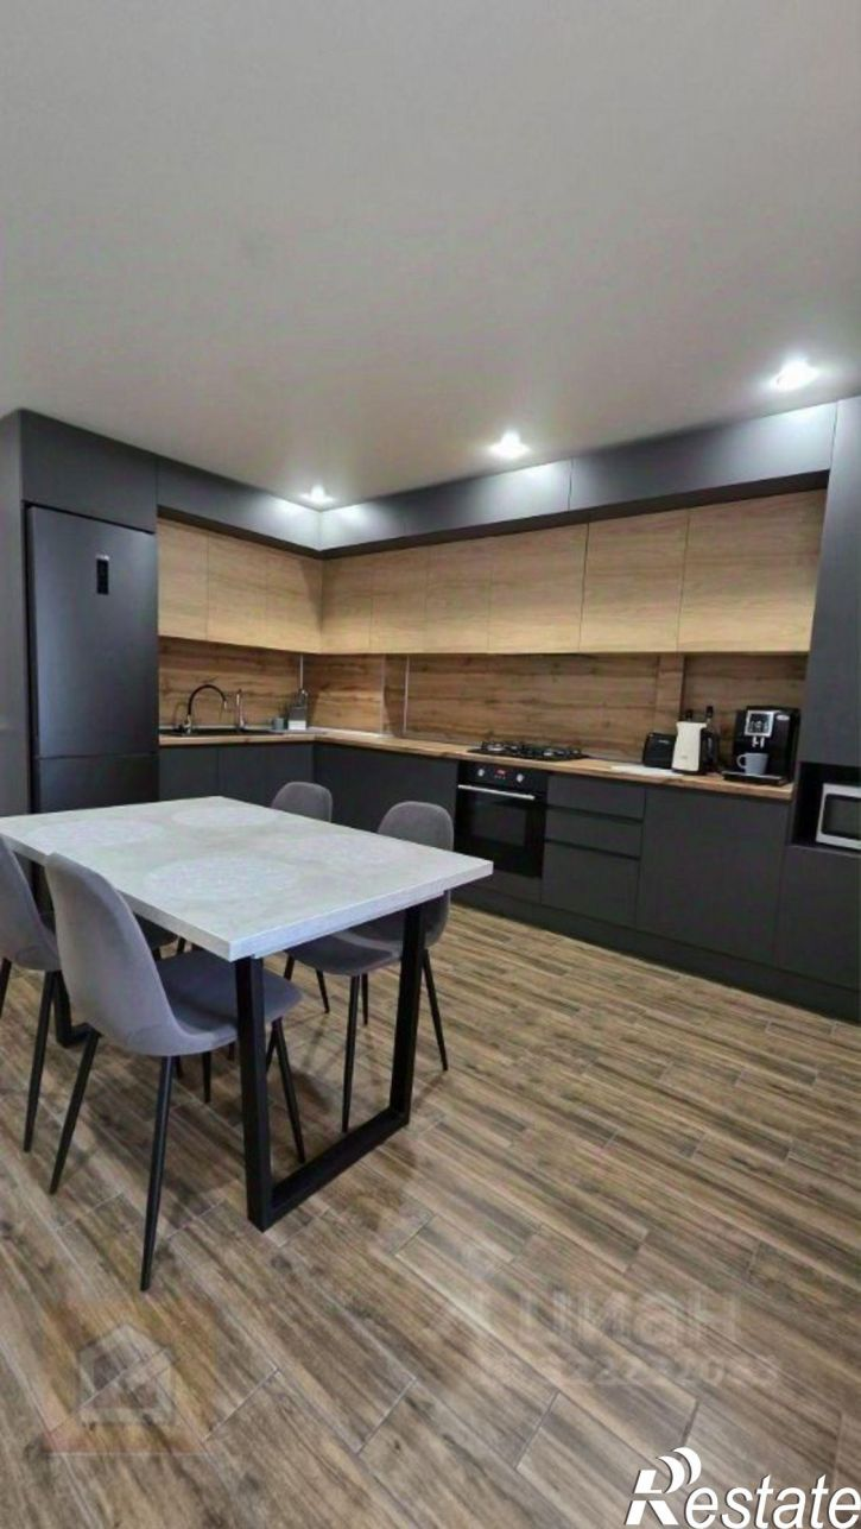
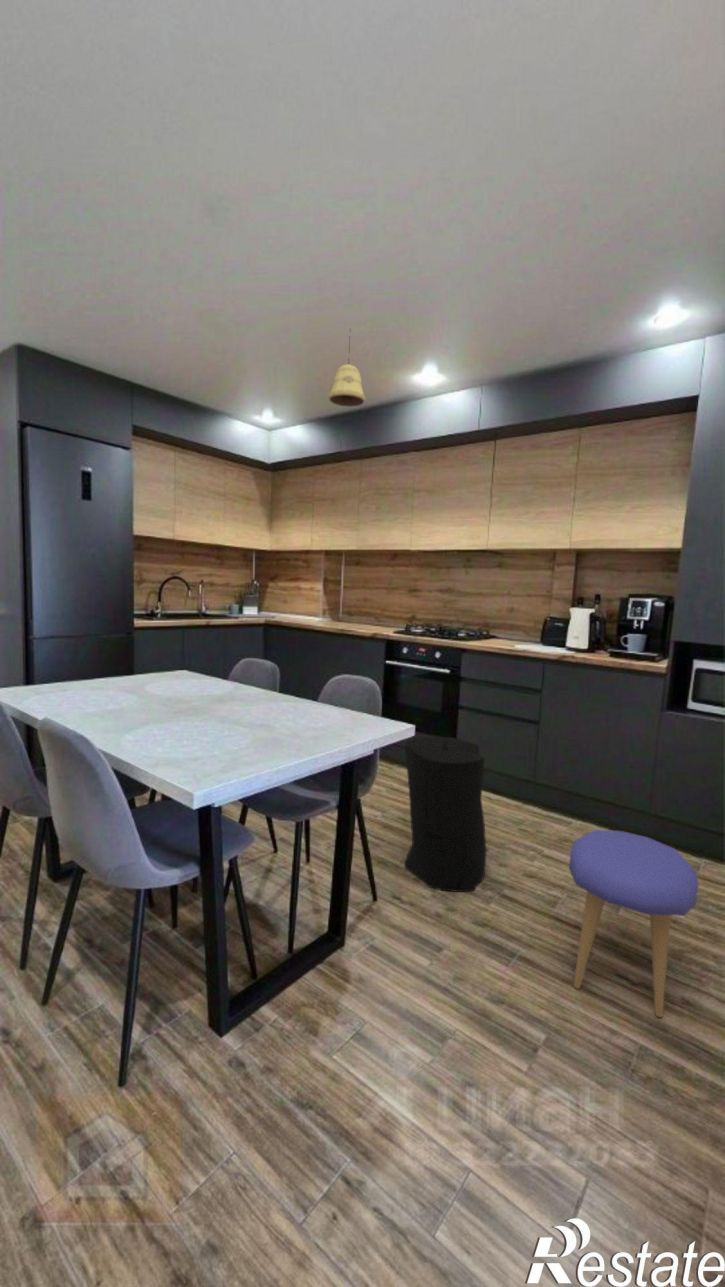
+ trash can [404,736,487,893]
+ stool [568,829,700,1018]
+ pendant light [328,327,367,408]
